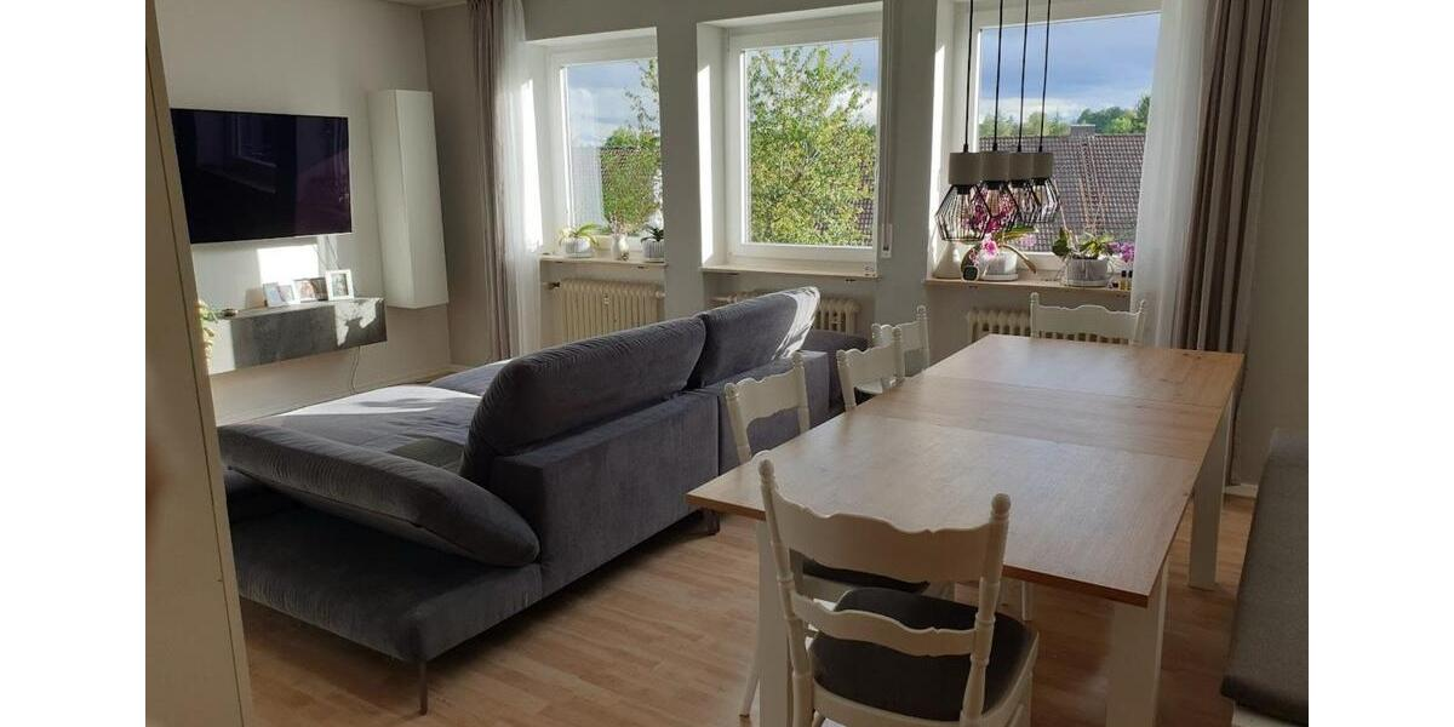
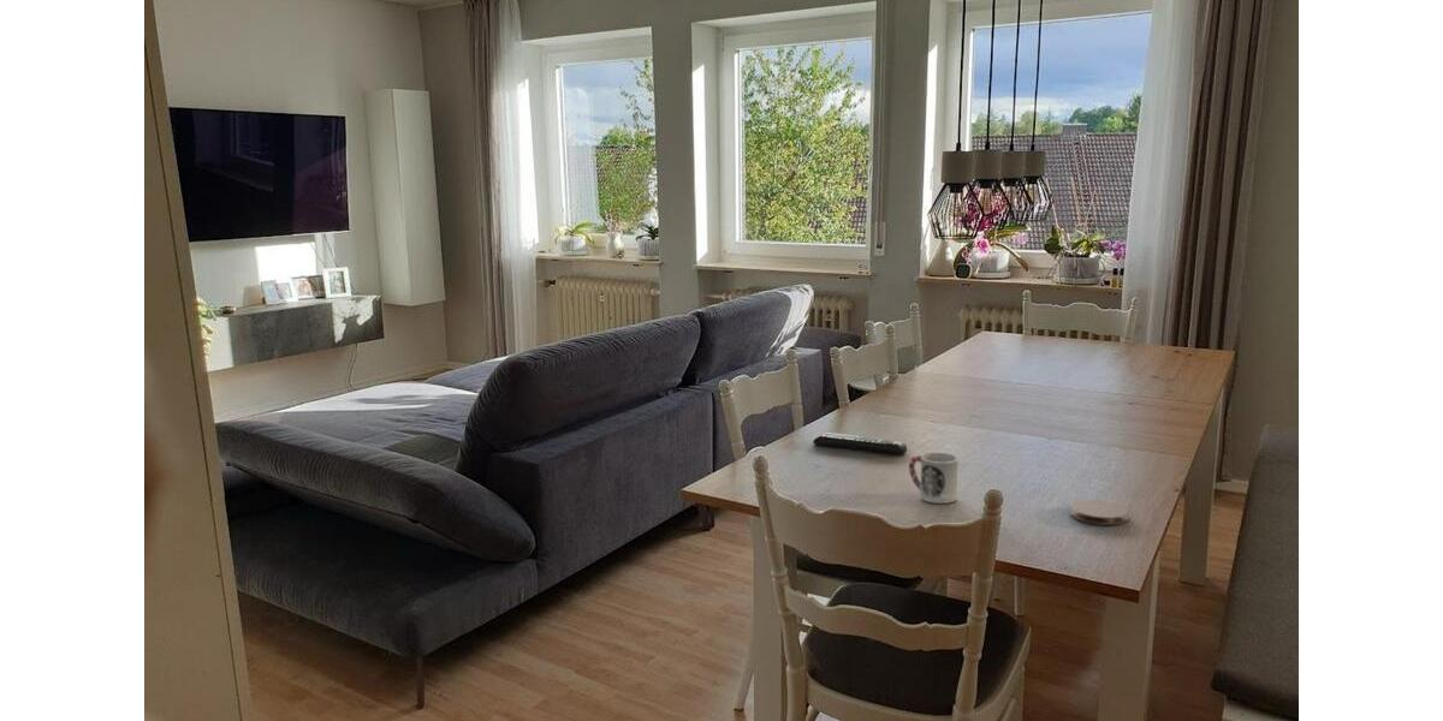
+ coaster [1069,499,1129,526]
+ cup [908,452,960,505]
+ remote control [812,431,908,455]
